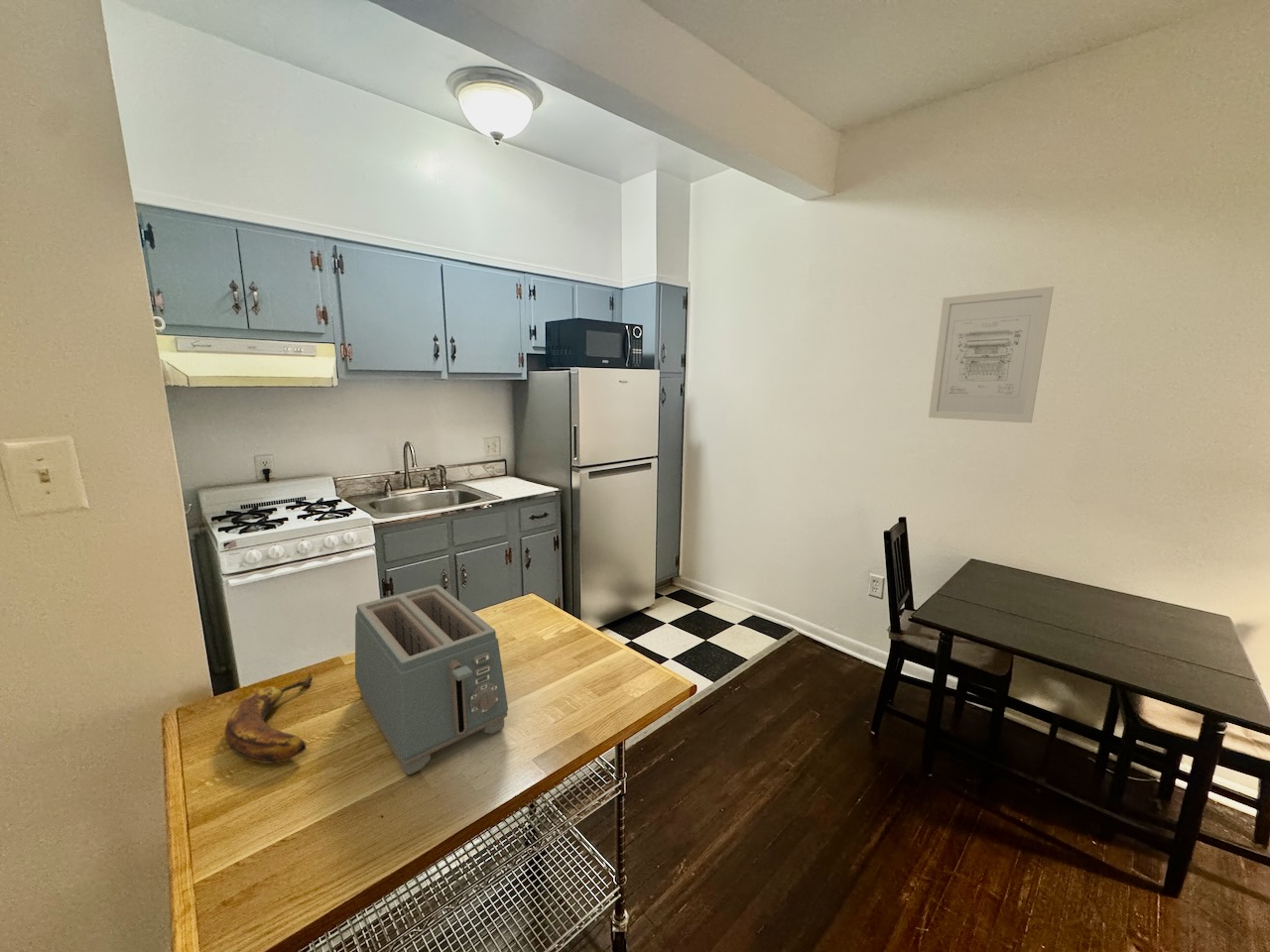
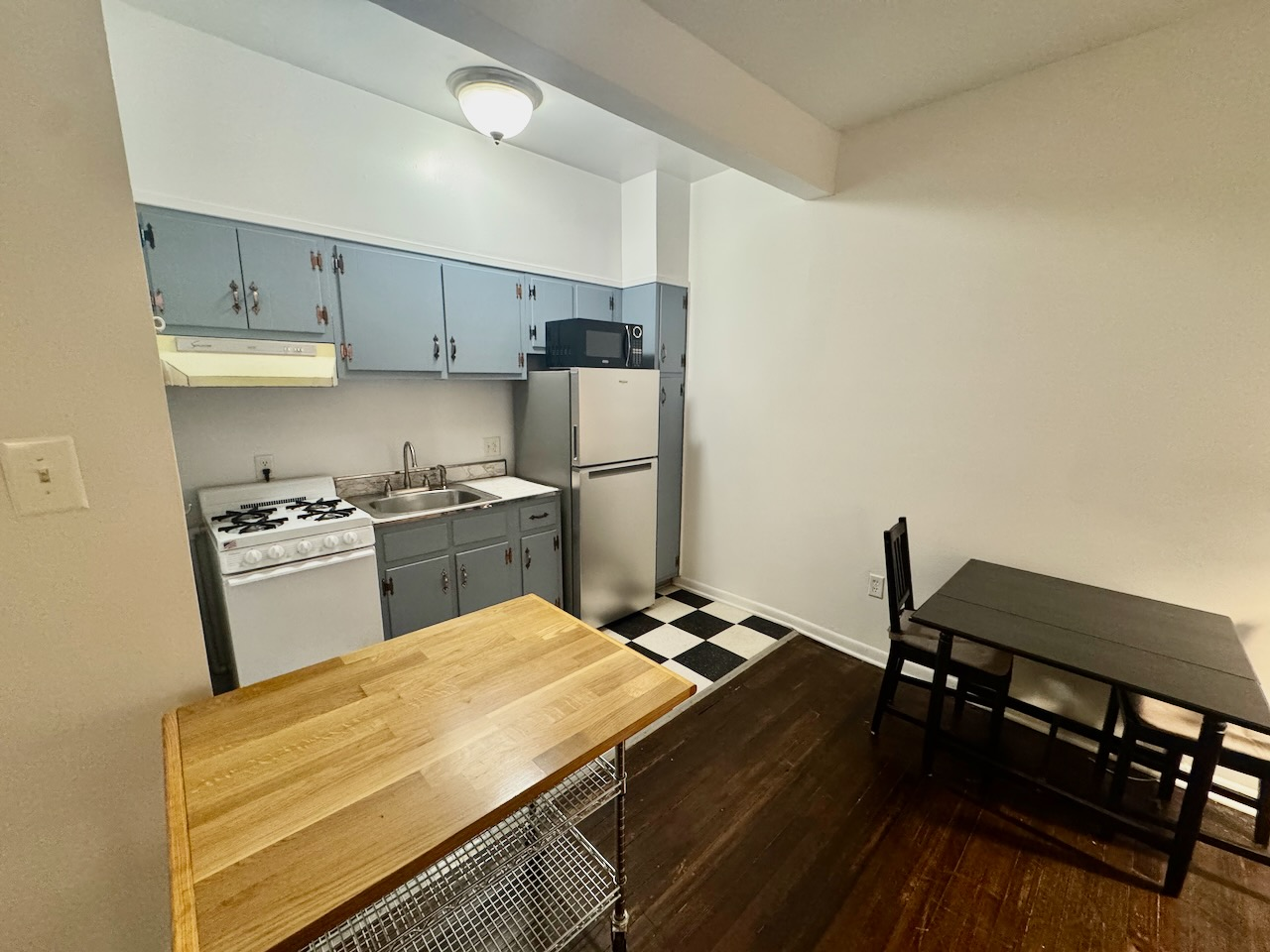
- wall art [928,286,1055,424]
- toaster [354,584,509,775]
- banana [224,670,313,765]
